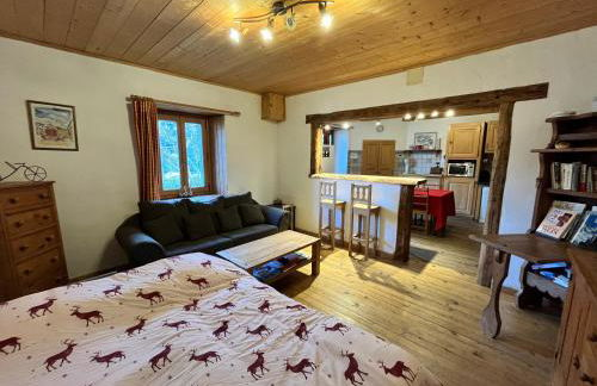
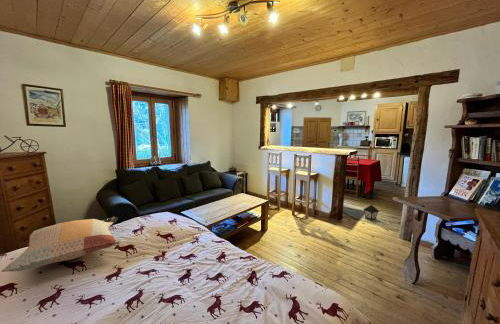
+ decorative pillow [1,216,122,273]
+ lantern [362,203,380,221]
